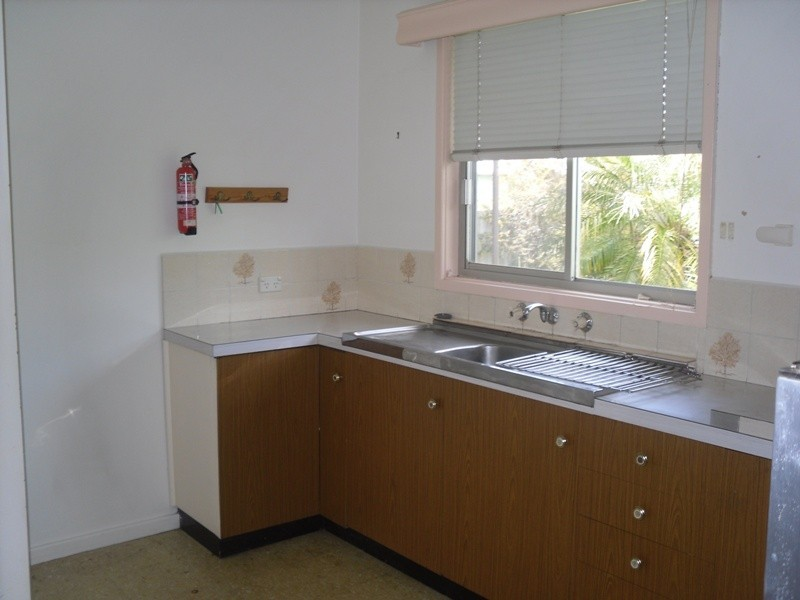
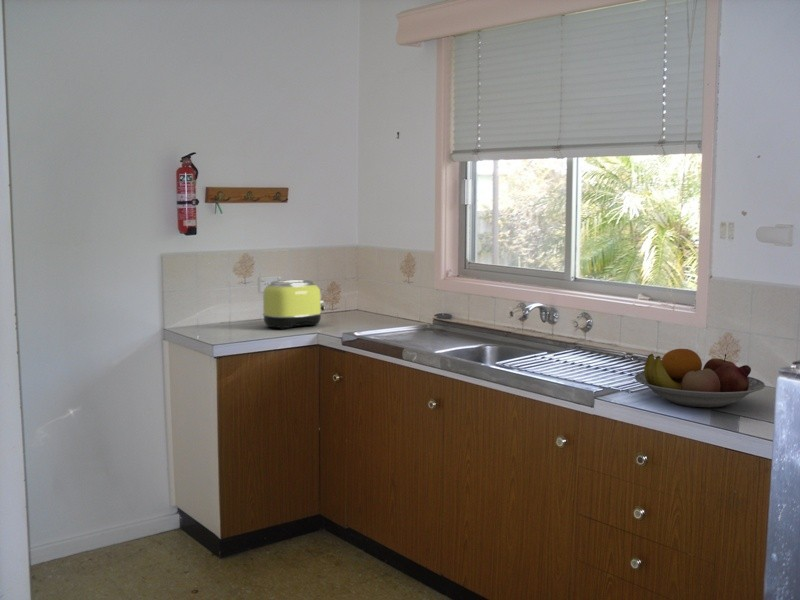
+ fruit bowl [634,348,766,408]
+ toaster [261,279,327,330]
